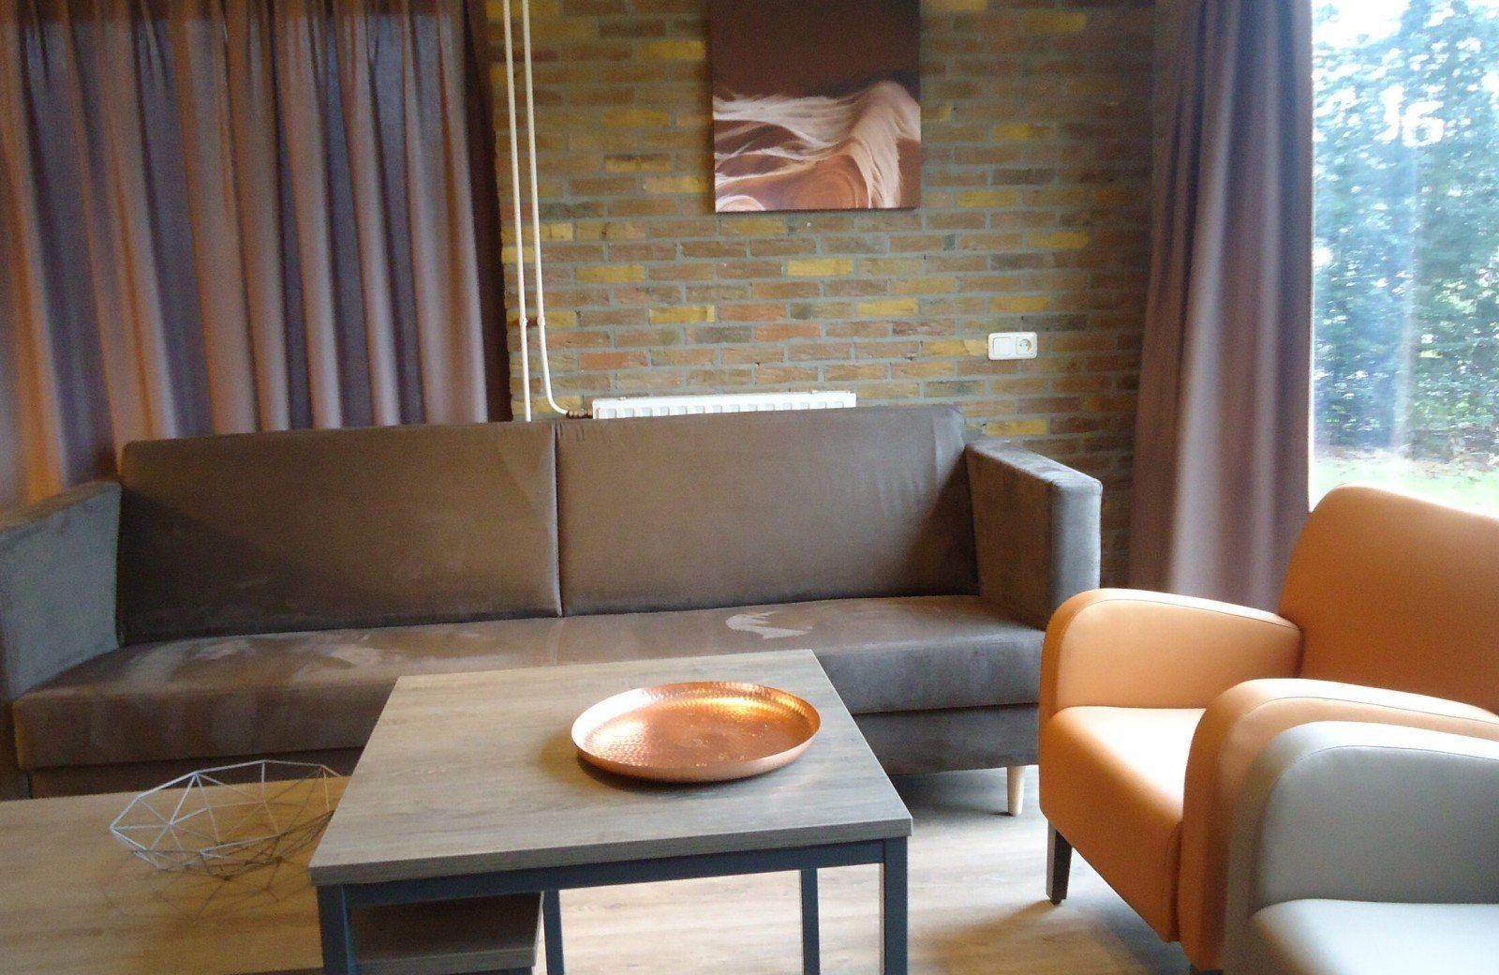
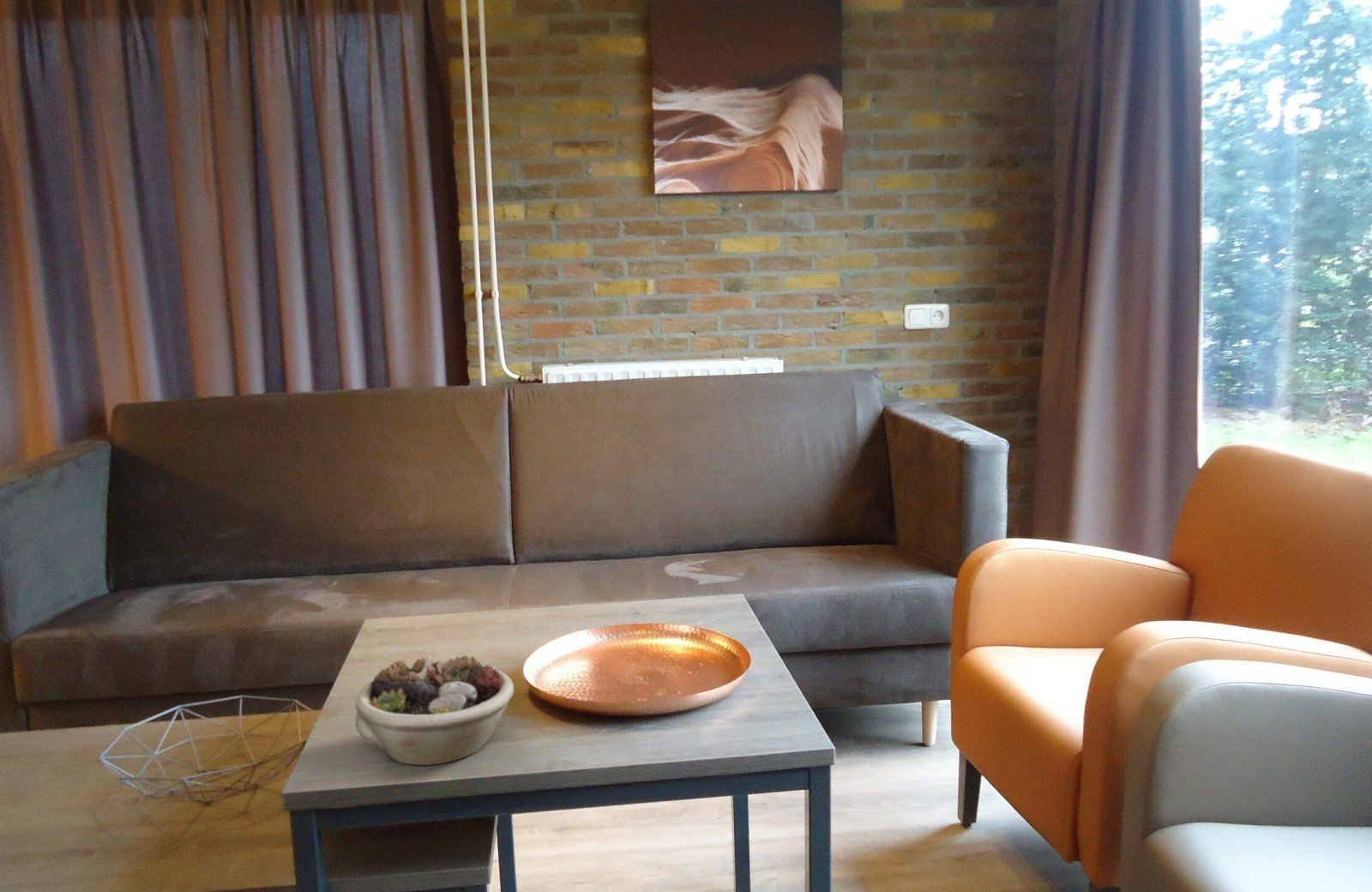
+ succulent planter [354,654,515,766]
